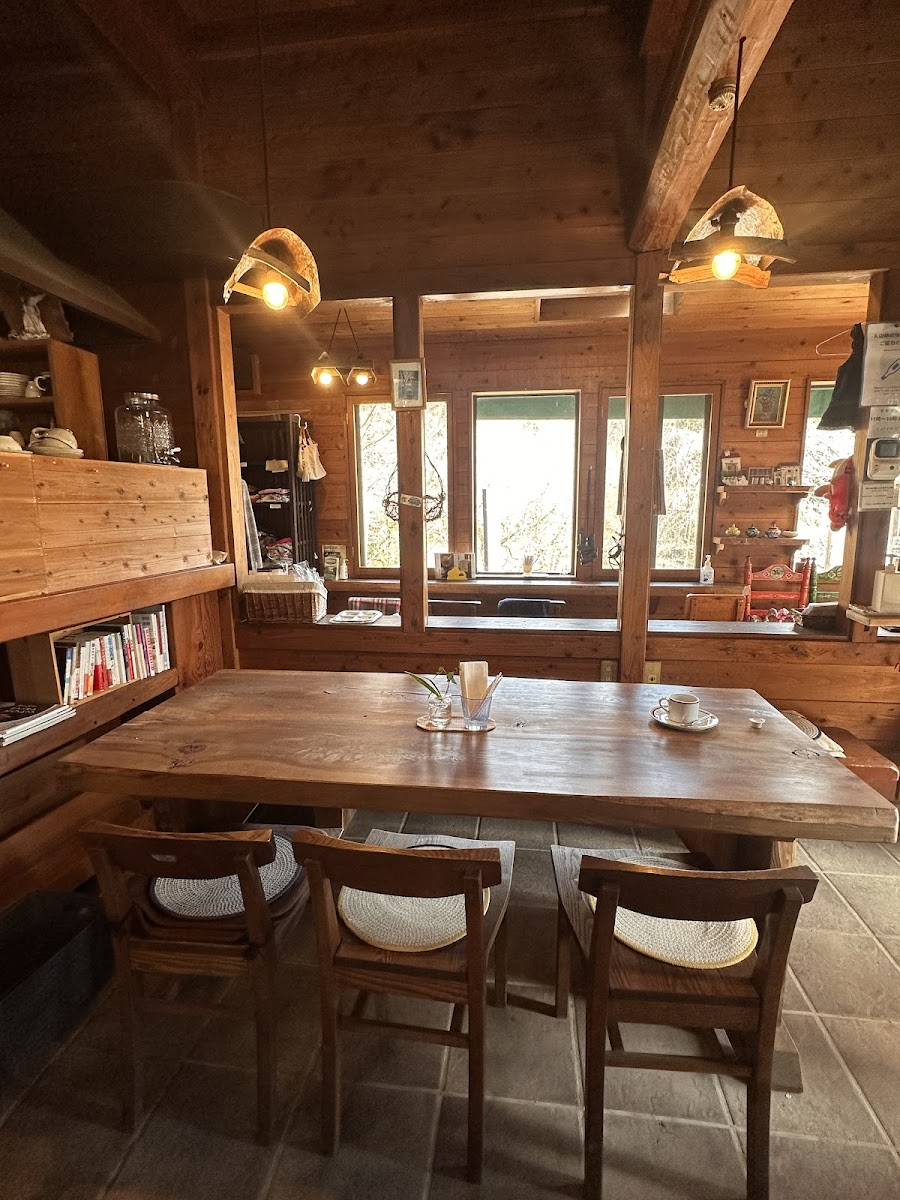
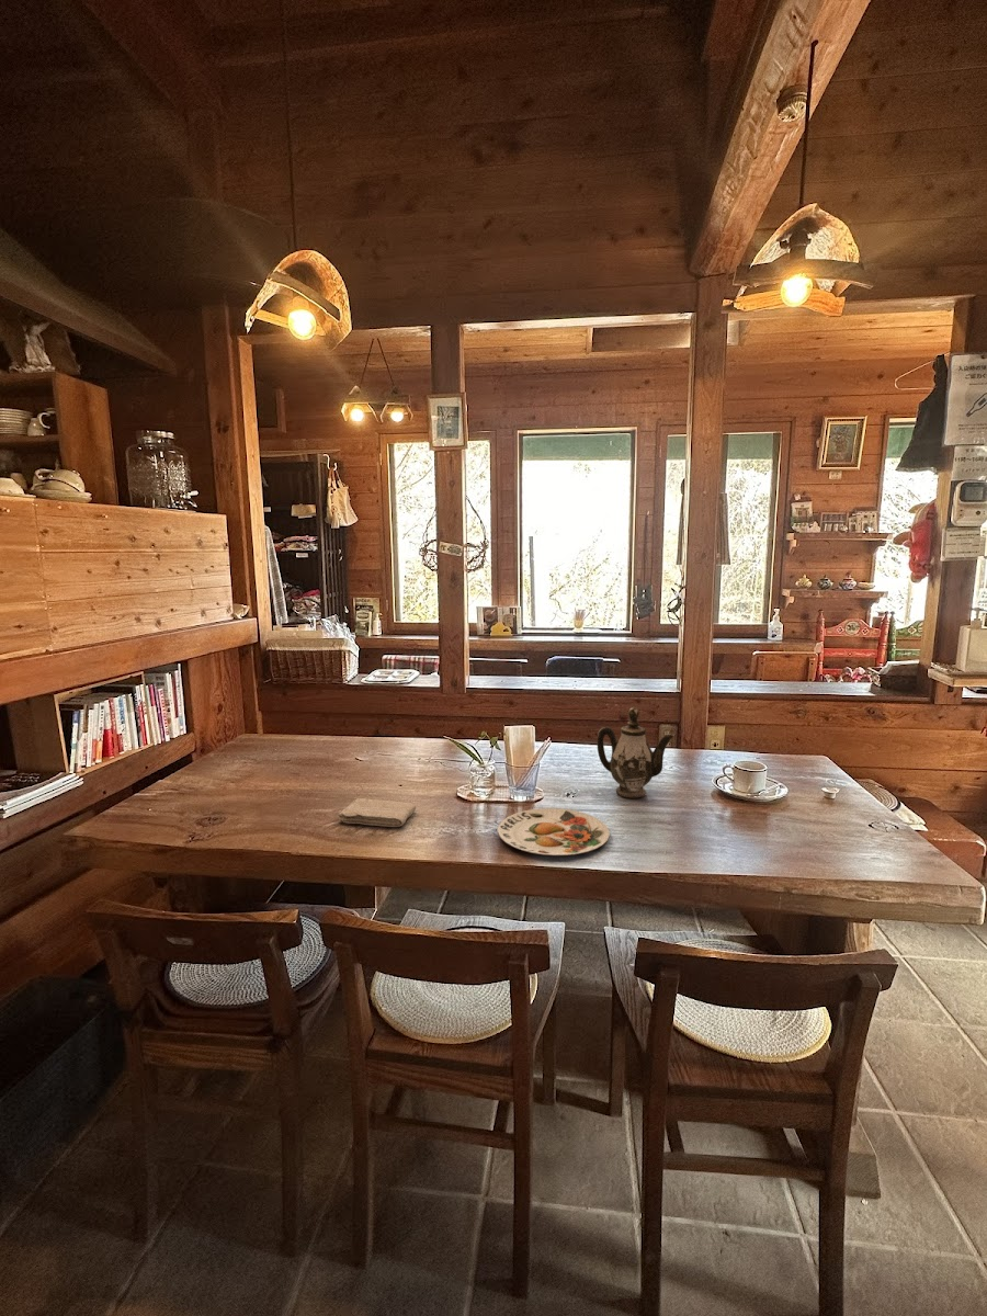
+ washcloth [337,797,417,828]
+ plate [497,807,611,856]
+ teapot [597,706,676,799]
